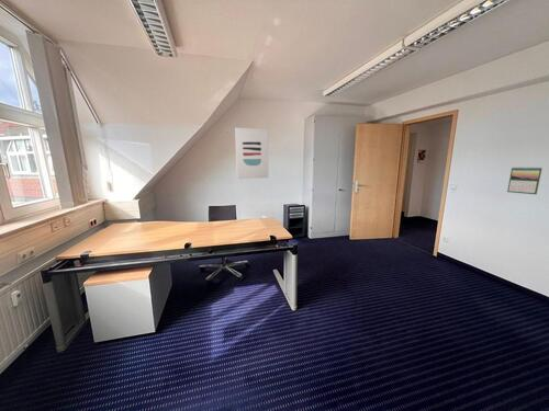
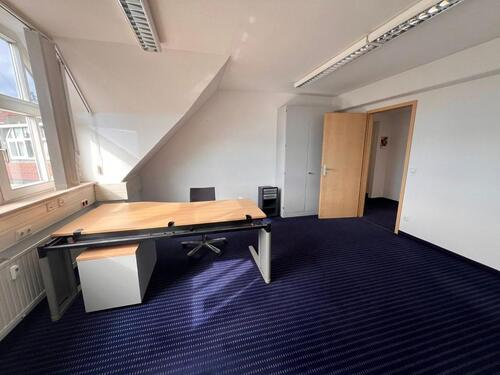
- calendar [506,165,544,195]
- wall art [234,127,269,180]
